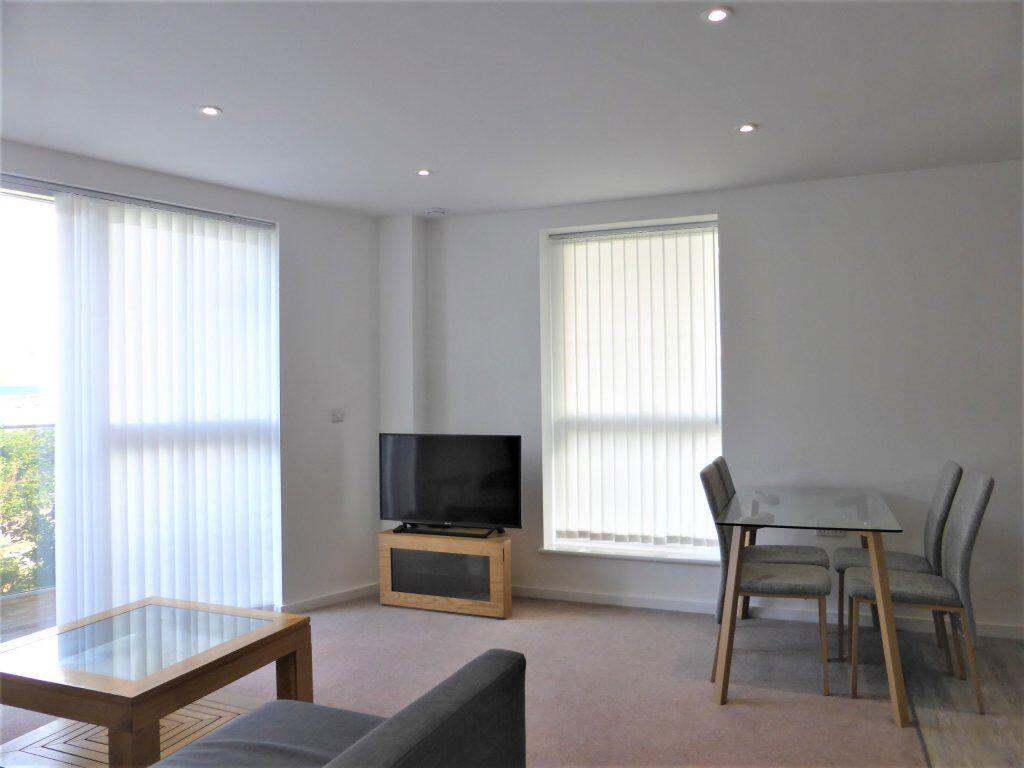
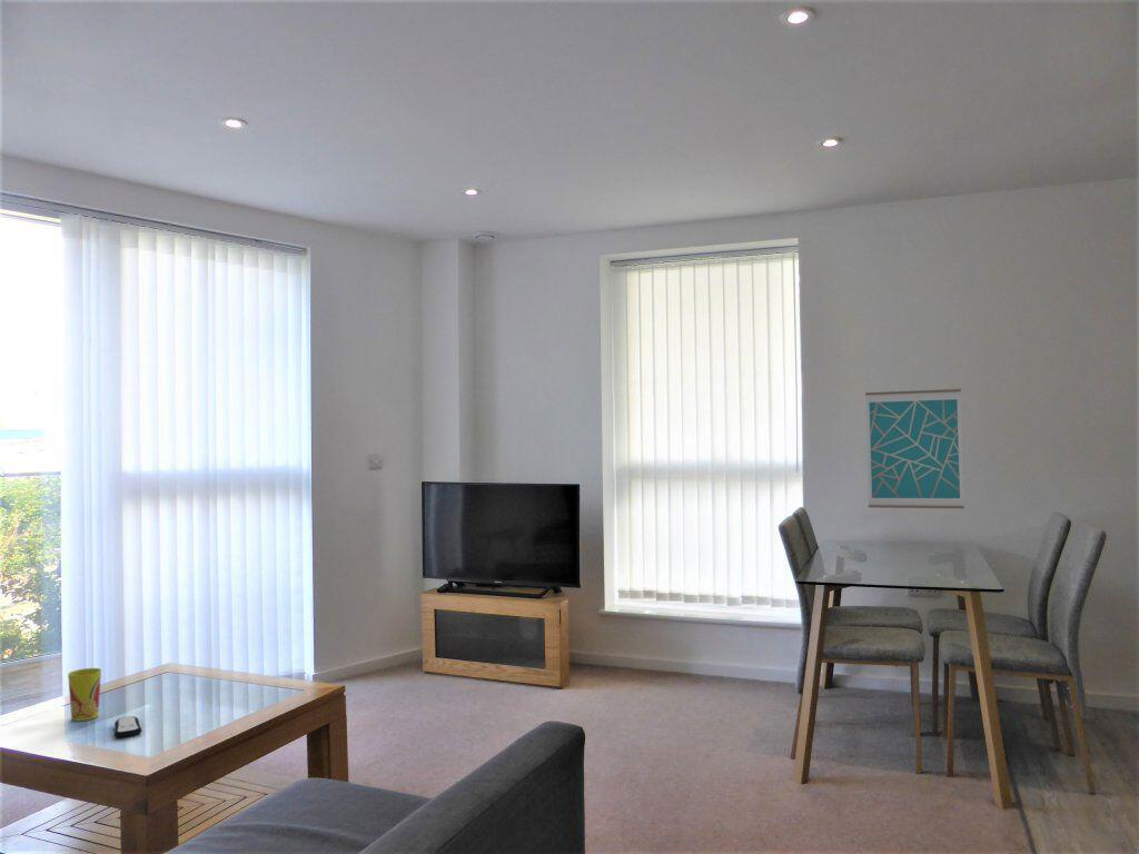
+ wall art [864,388,965,509]
+ cup [67,667,102,722]
+ remote control [113,715,142,739]
